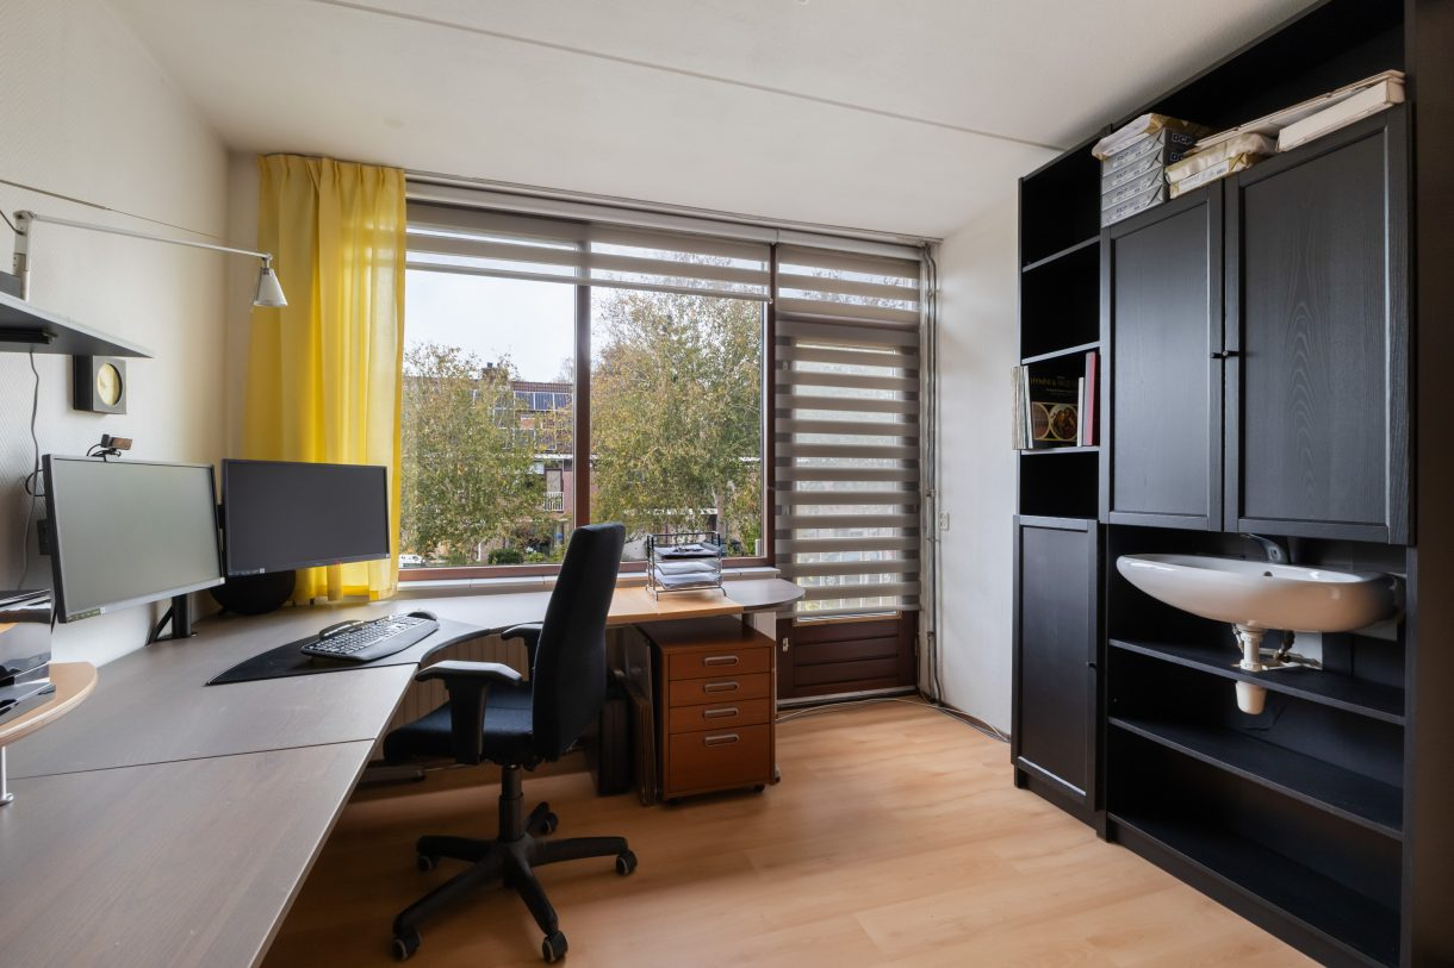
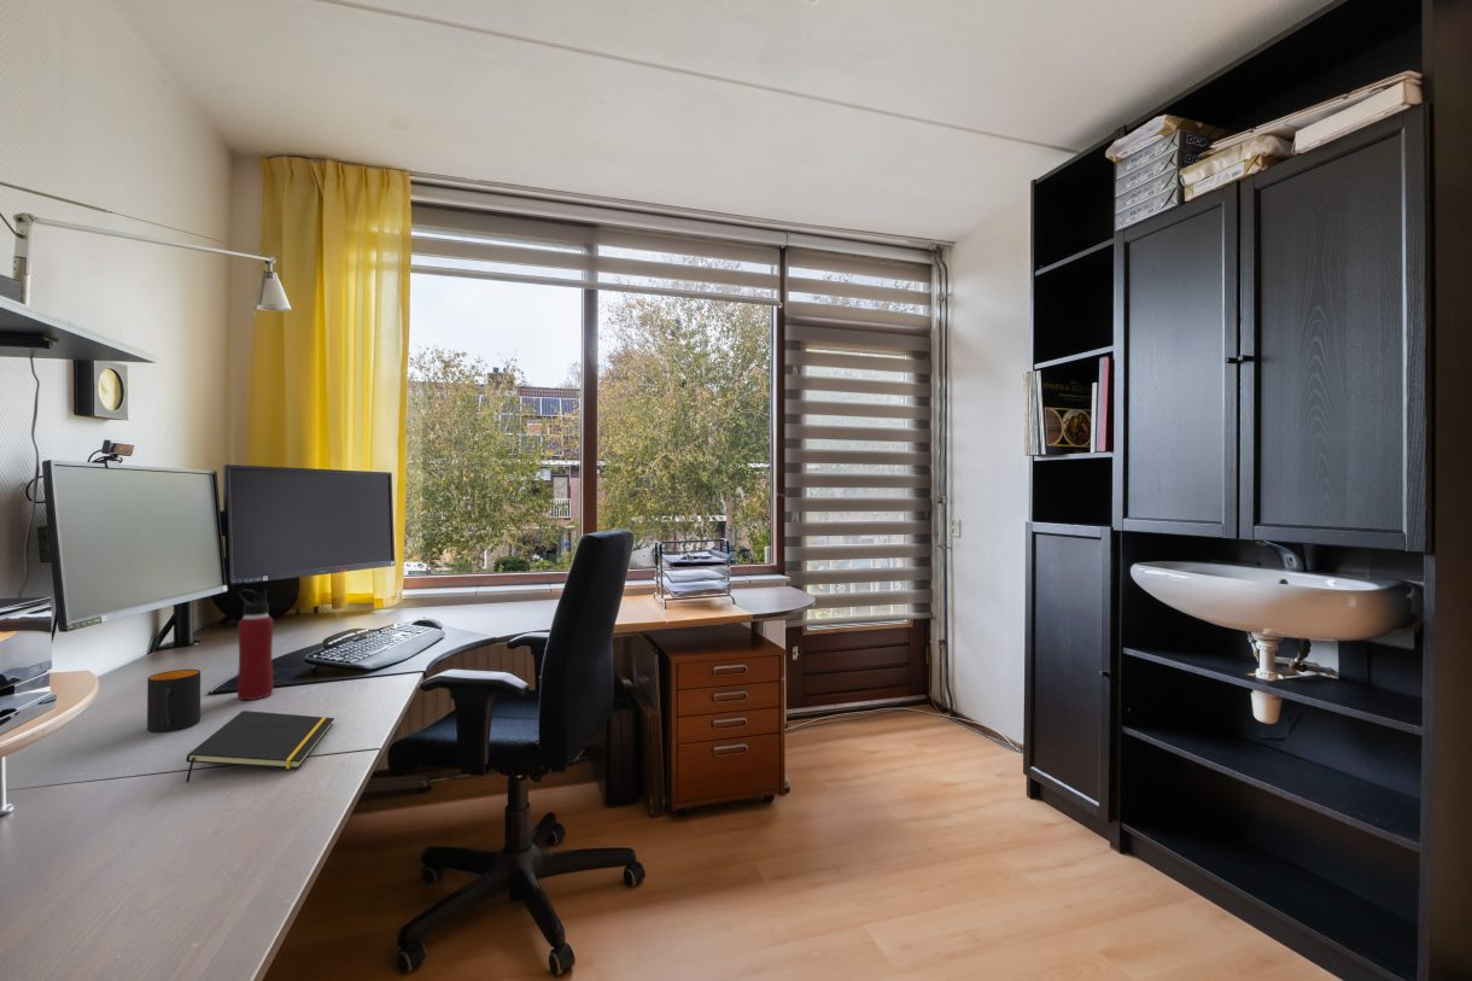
+ notepad [185,710,335,784]
+ mug [146,668,201,734]
+ water bottle [236,589,275,701]
